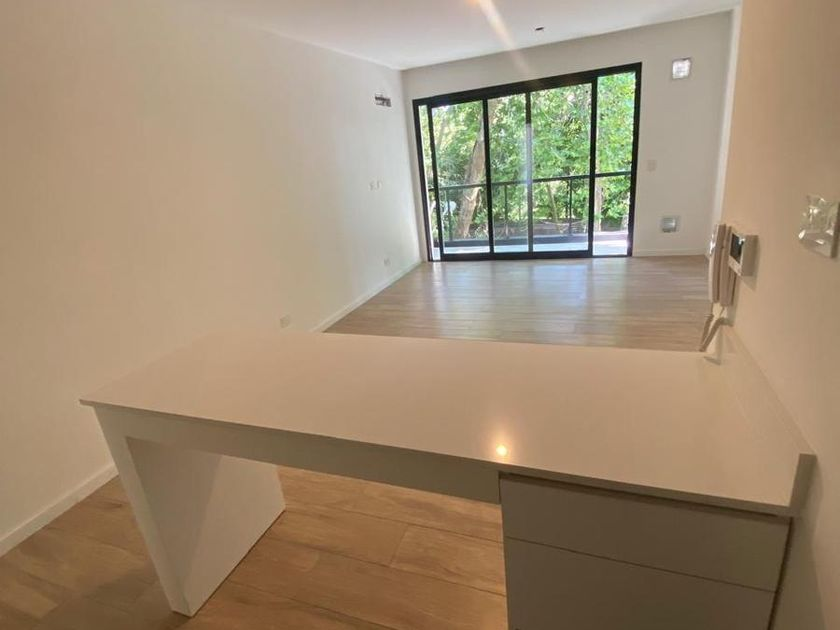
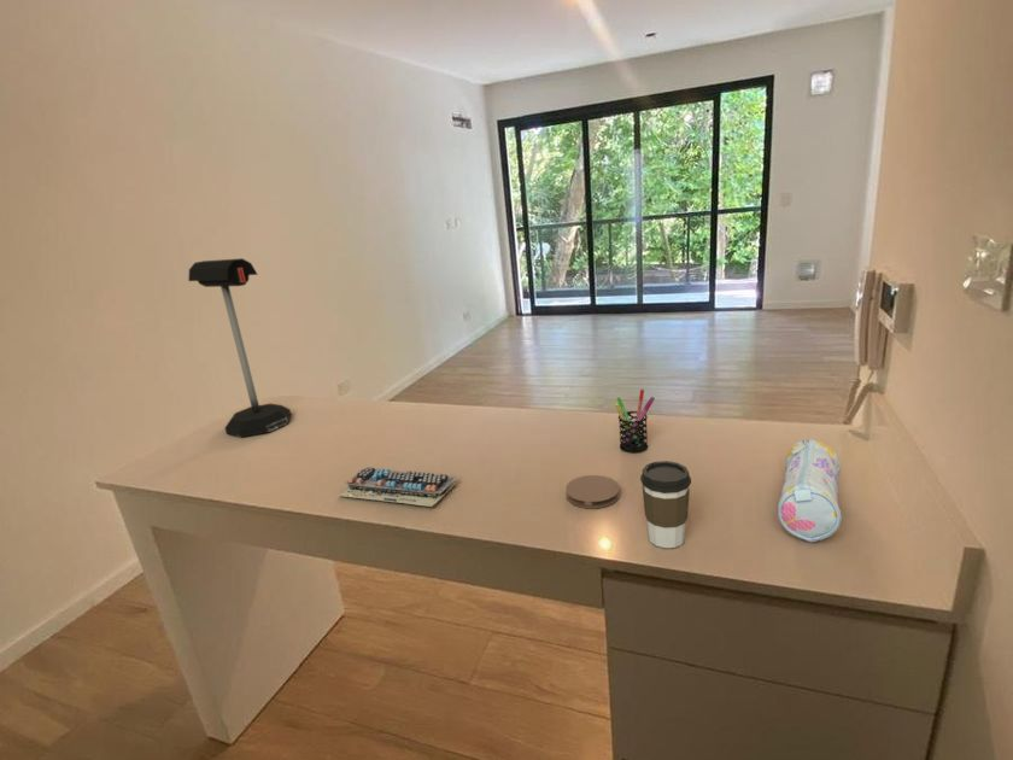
+ pencil case [777,438,843,543]
+ computer keyboard [338,466,458,508]
+ pen holder [614,388,656,454]
+ mailbox [187,257,292,438]
+ coaster [564,474,621,509]
+ coffee cup [639,460,692,549]
